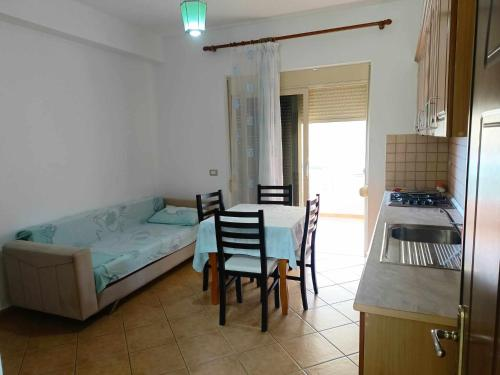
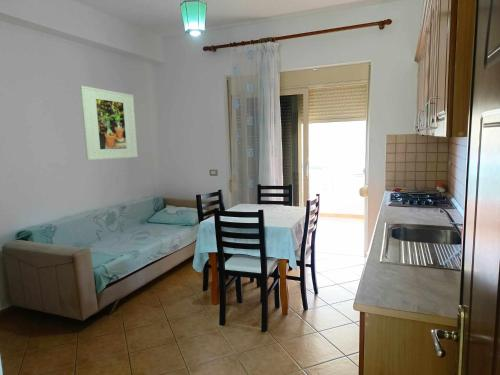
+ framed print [79,85,139,161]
